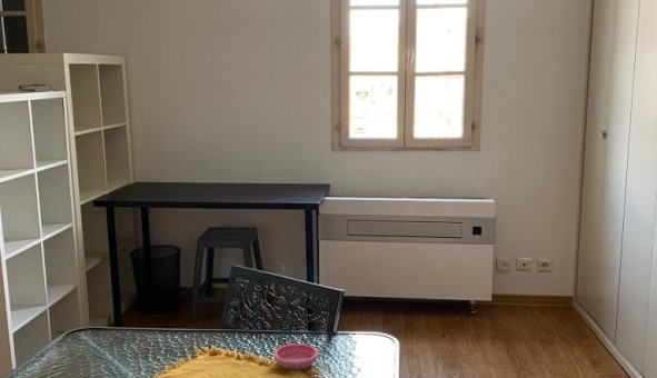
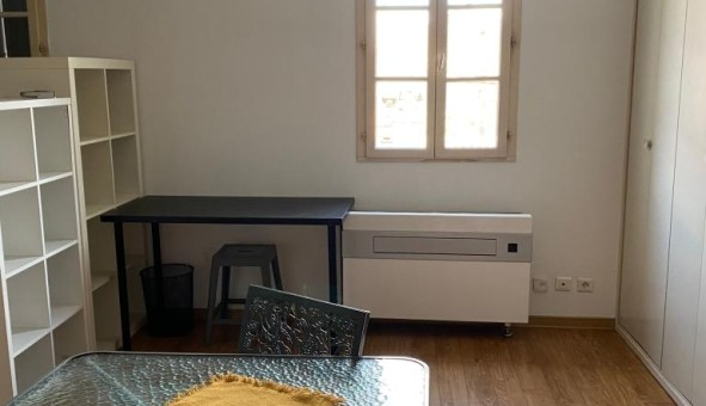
- saucer [272,342,319,370]
